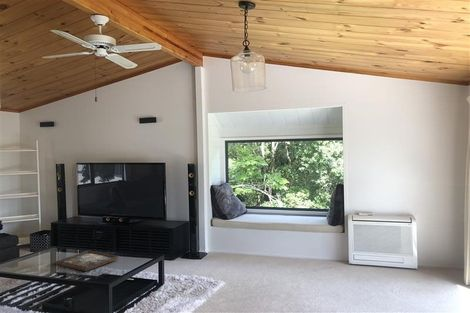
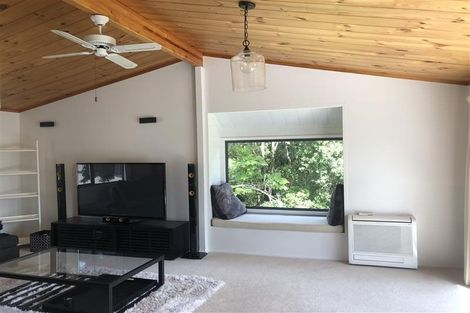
- decorative tray [54,250,119,272]
